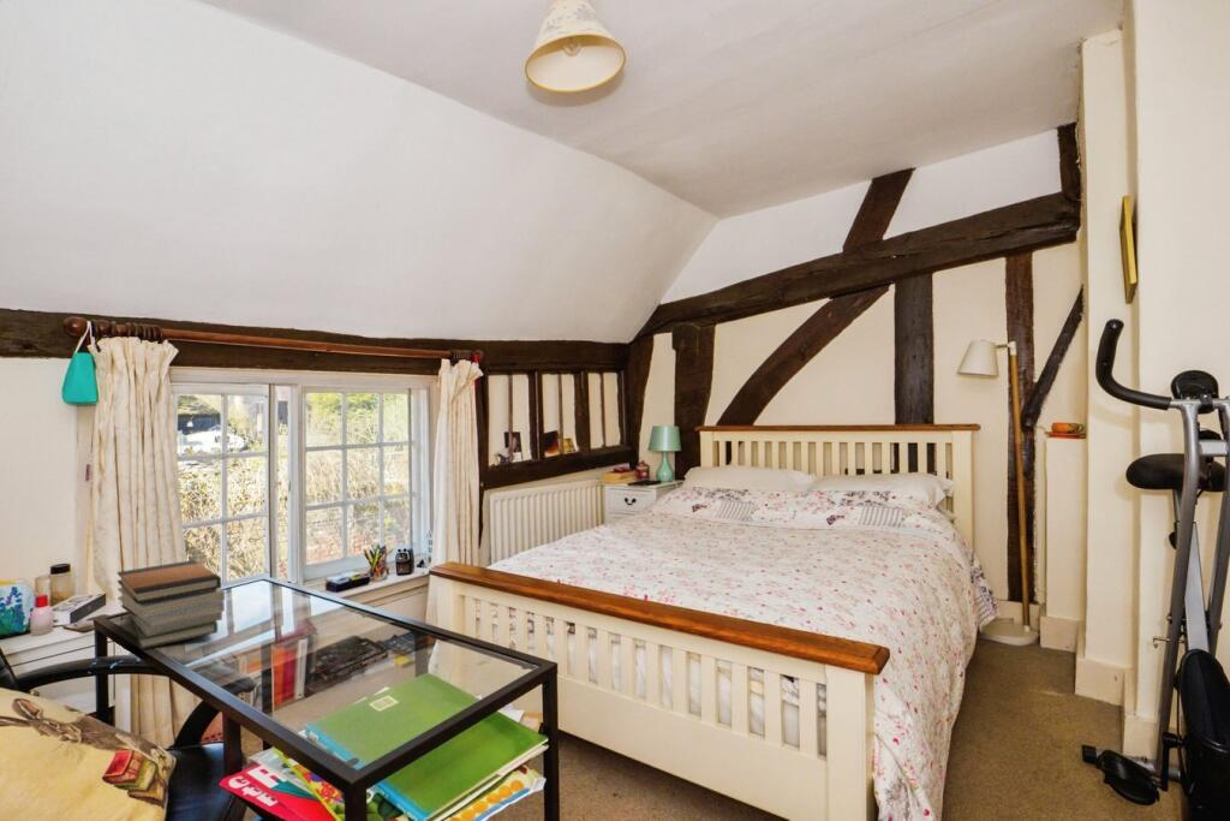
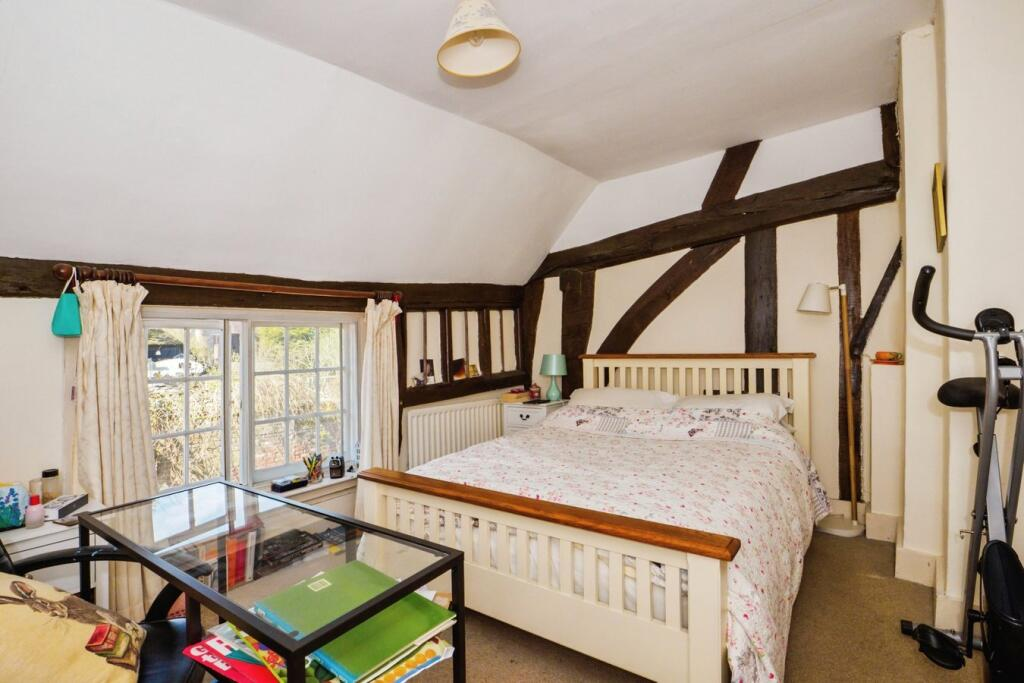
- book stack [117,559,226,650]
